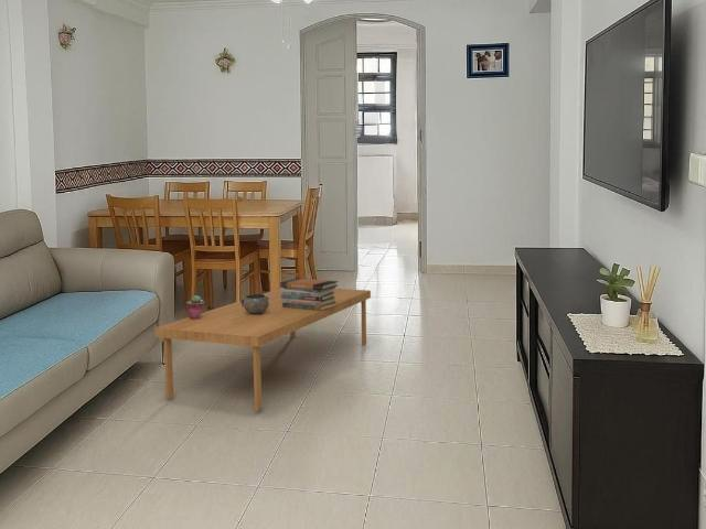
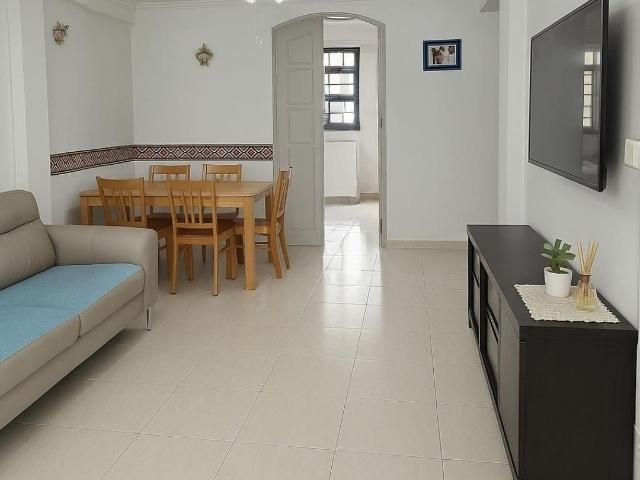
- coffee table [153,288,372,411]
- decorative bowl [239,293,269,314]
- potted succulent [185,294,205,320]
- book stack [279,278,339,311]
